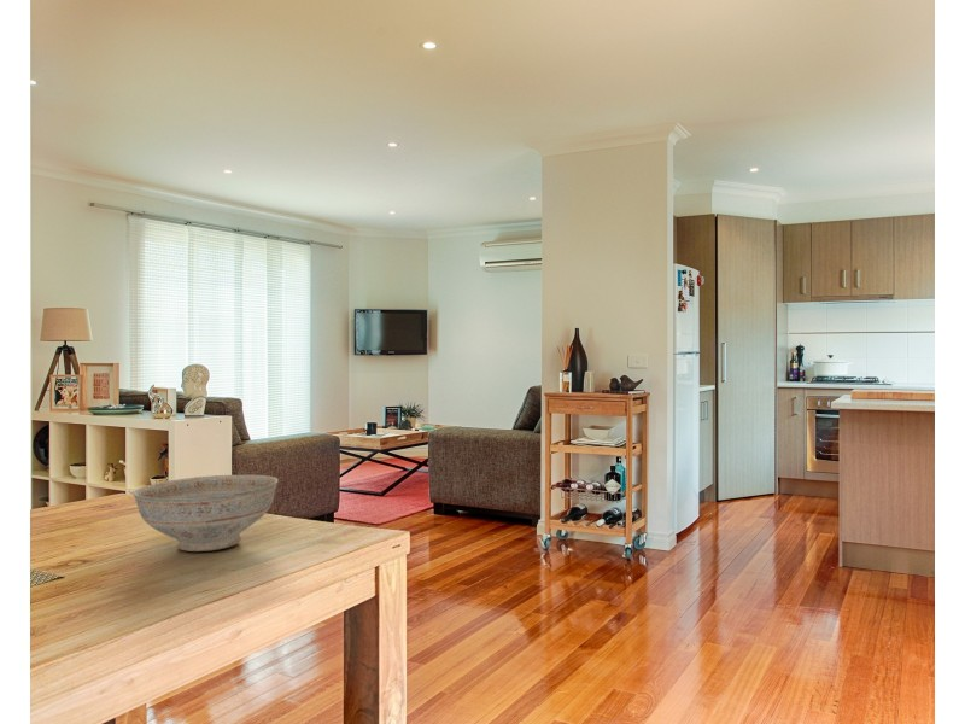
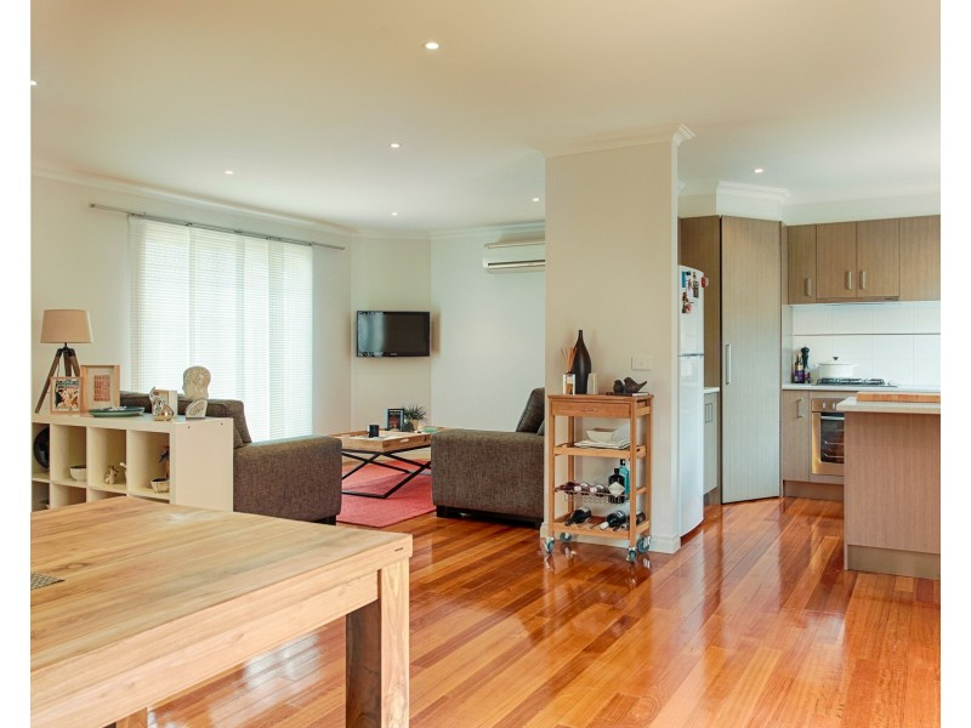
- decorative bowl [131,474,279,553]
